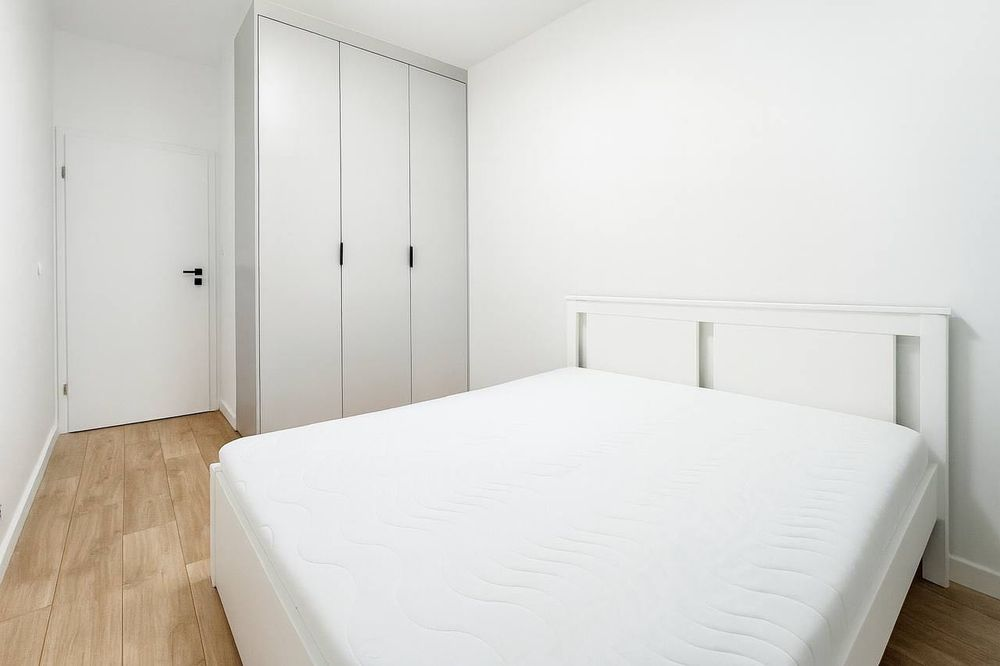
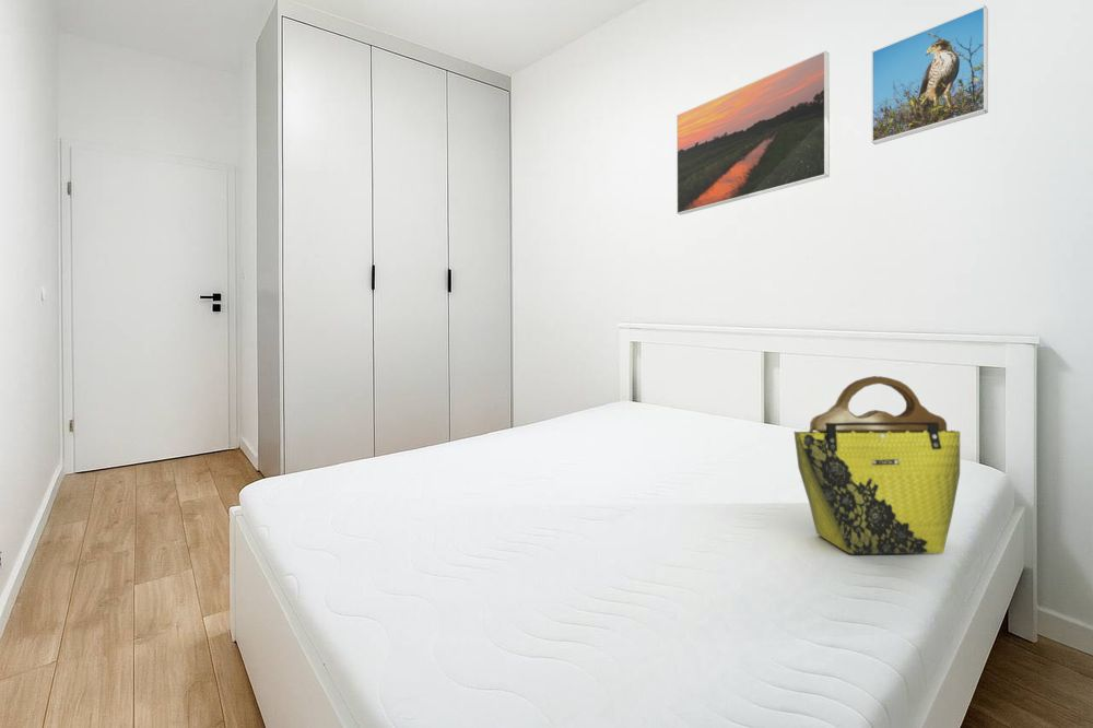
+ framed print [870,4,989,145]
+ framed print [675,50,831,215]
+ tote bag [792,375,961,555]
